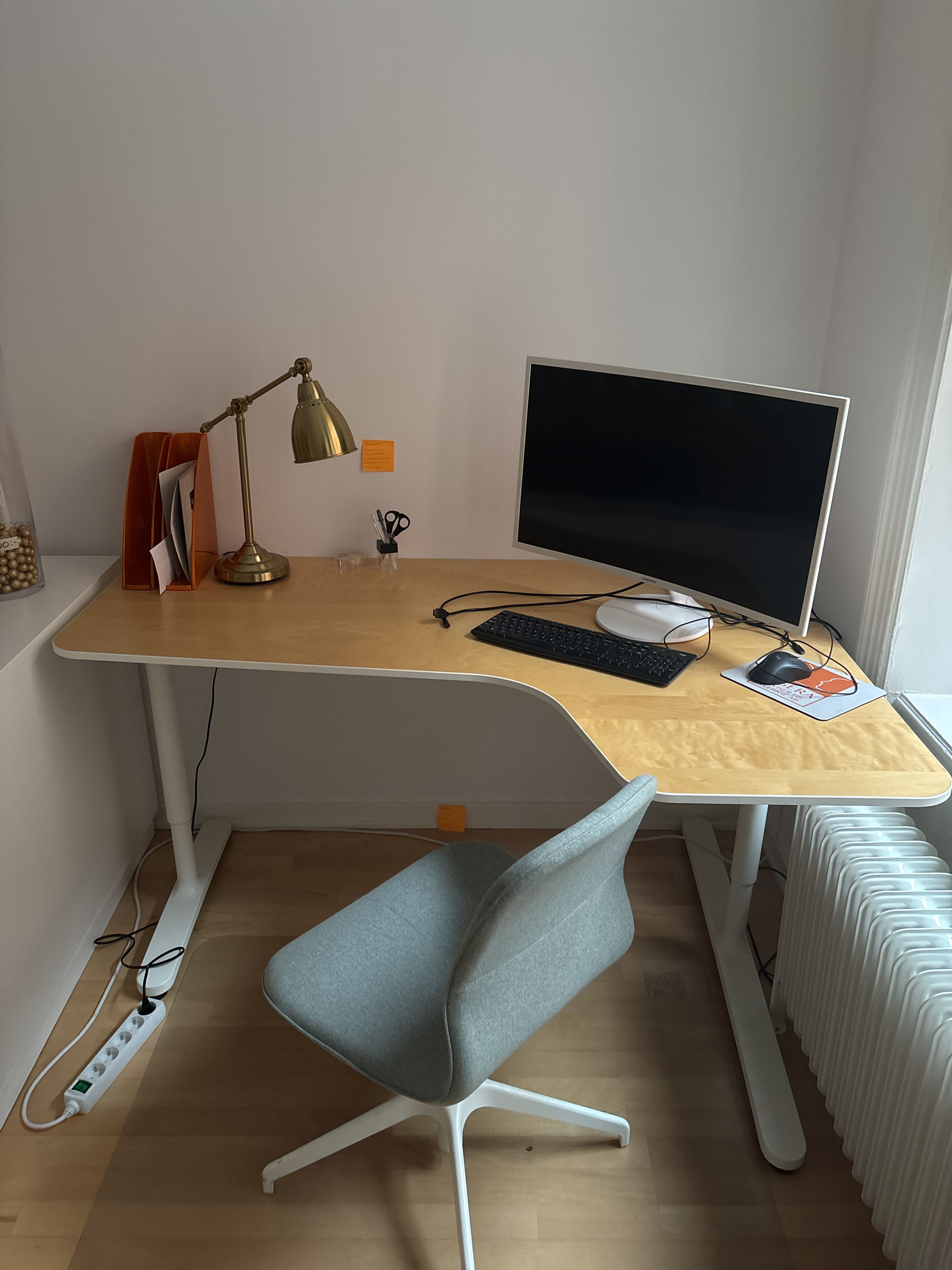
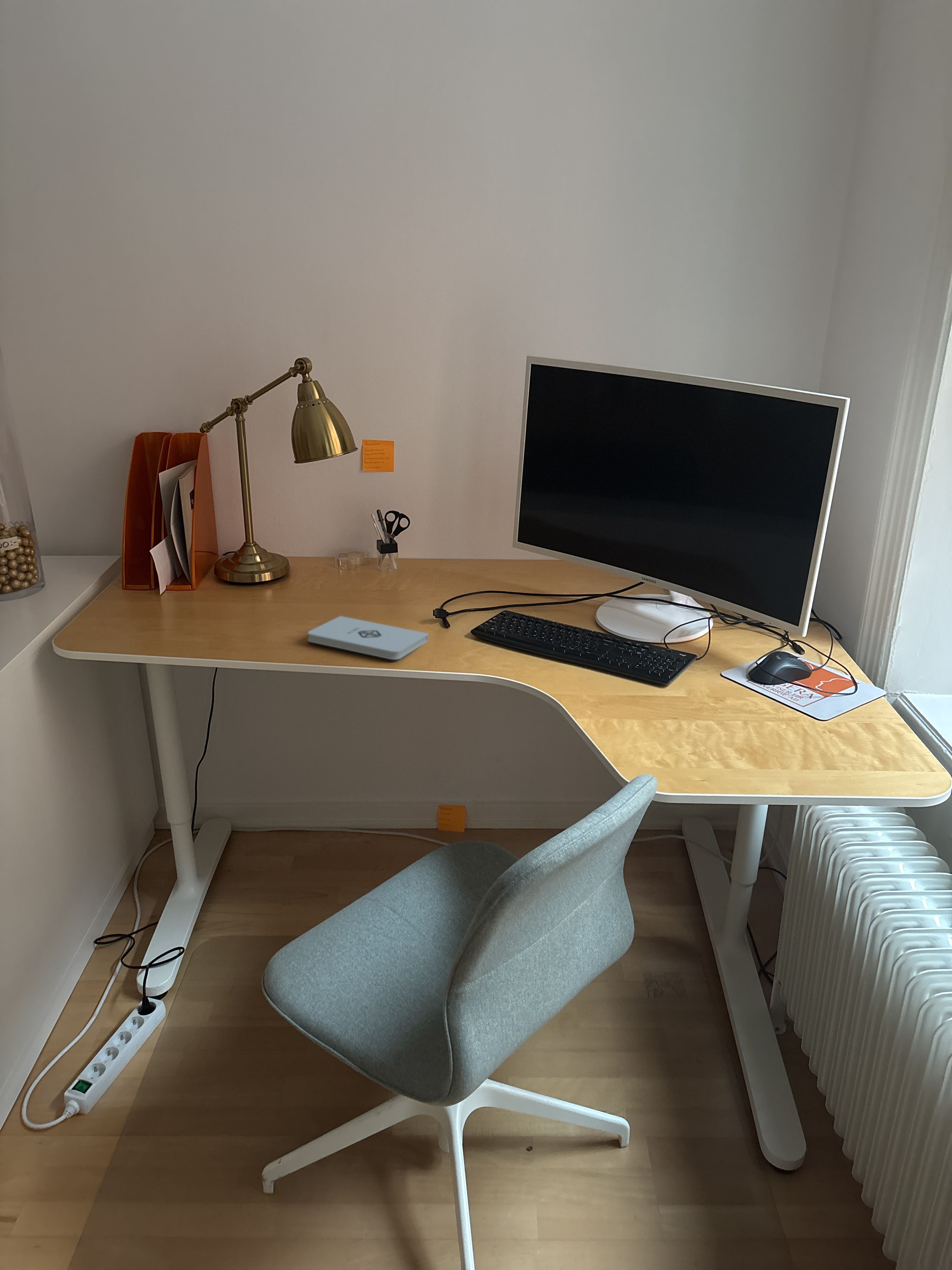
+ notepad [308,616,429,660]
